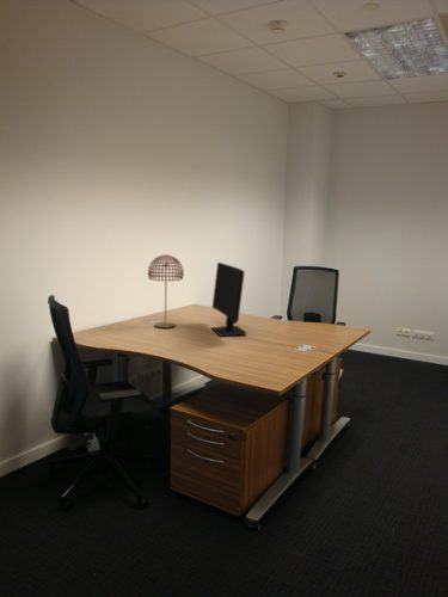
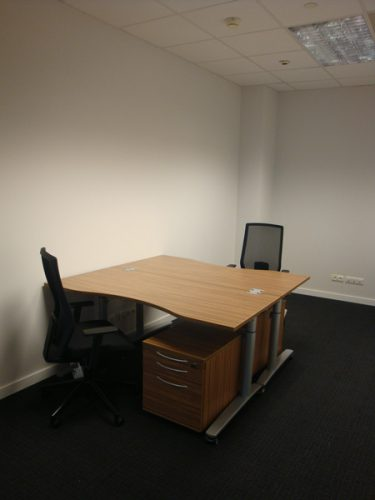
- table lamp [147,253,185,328]
- computer monitor [210,261,247,337]
